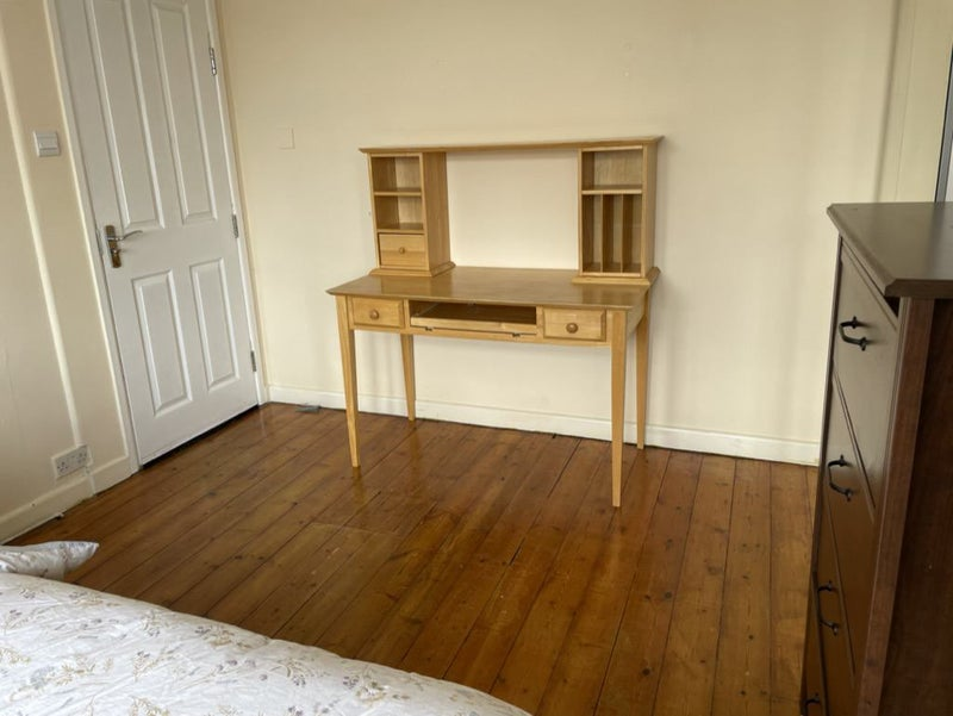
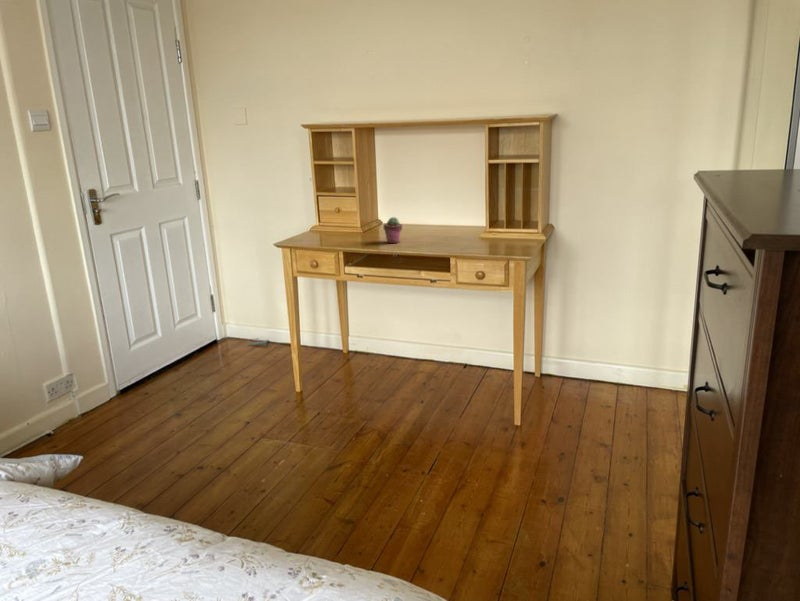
+ potted succulent [382,216,403,244]
